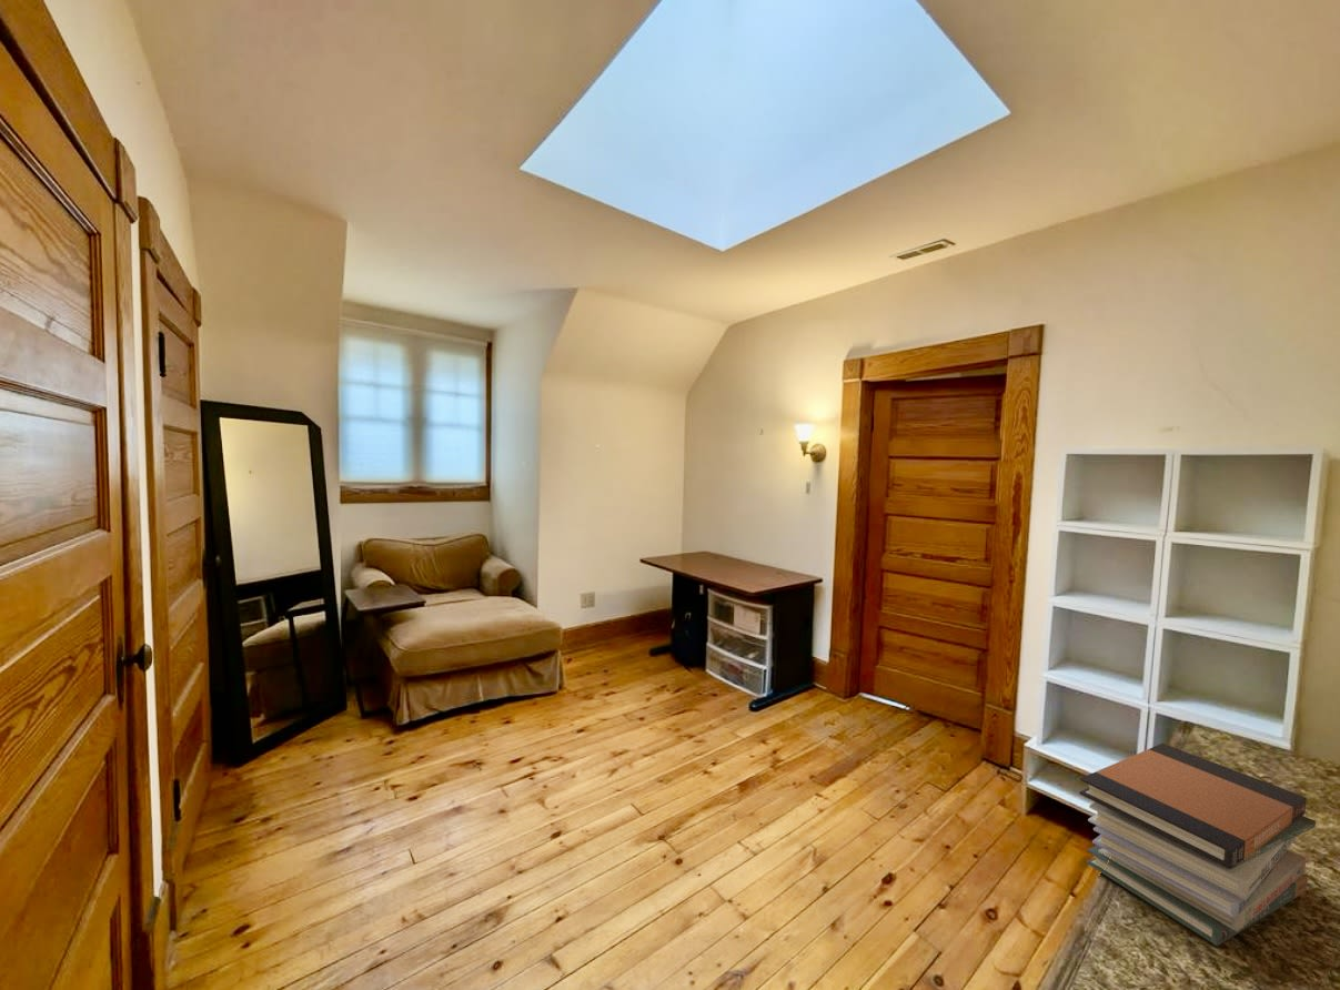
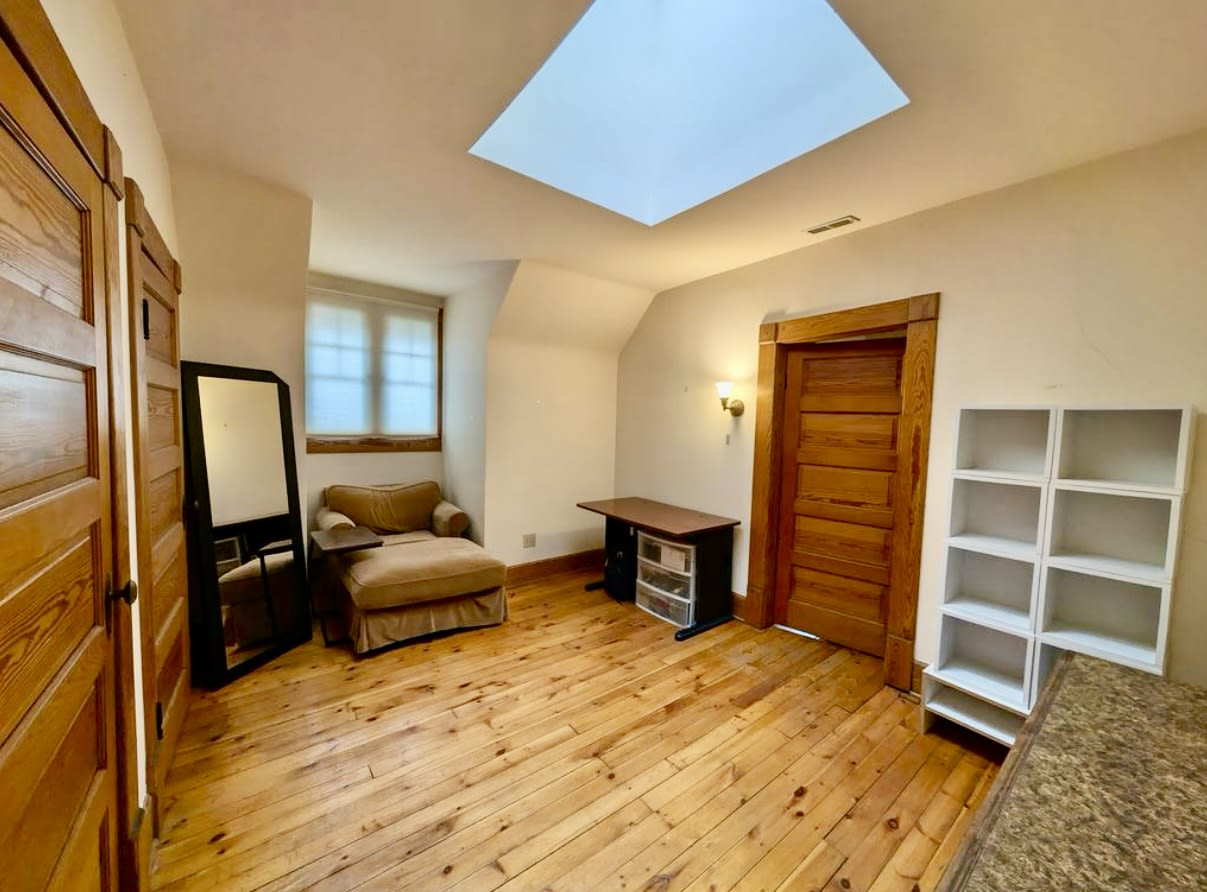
- book stack [1078,742,1317,948]
